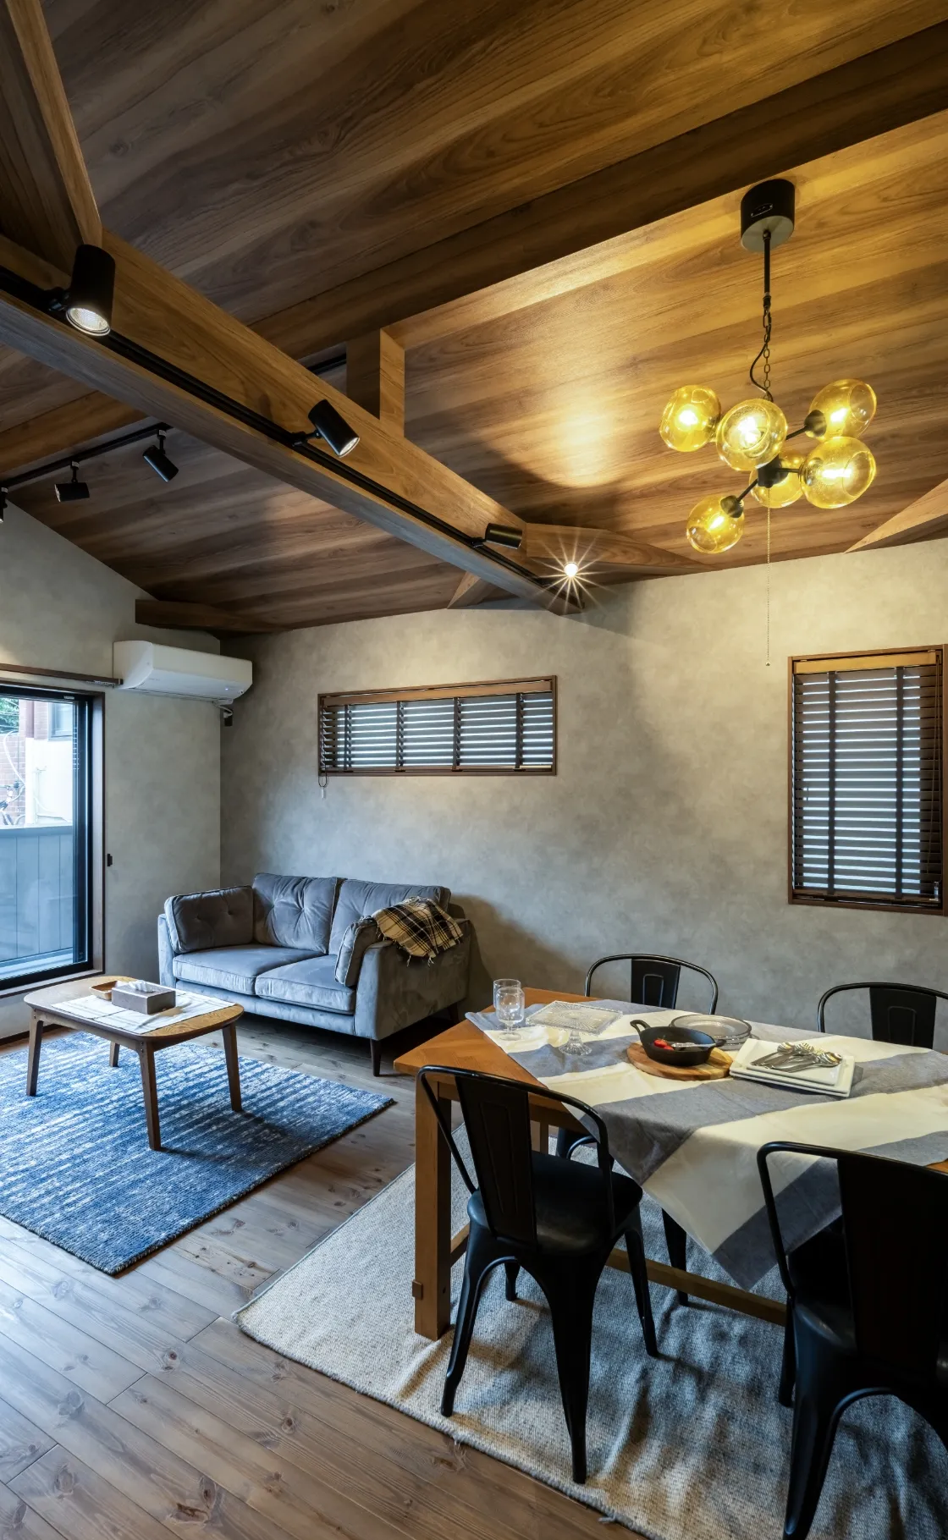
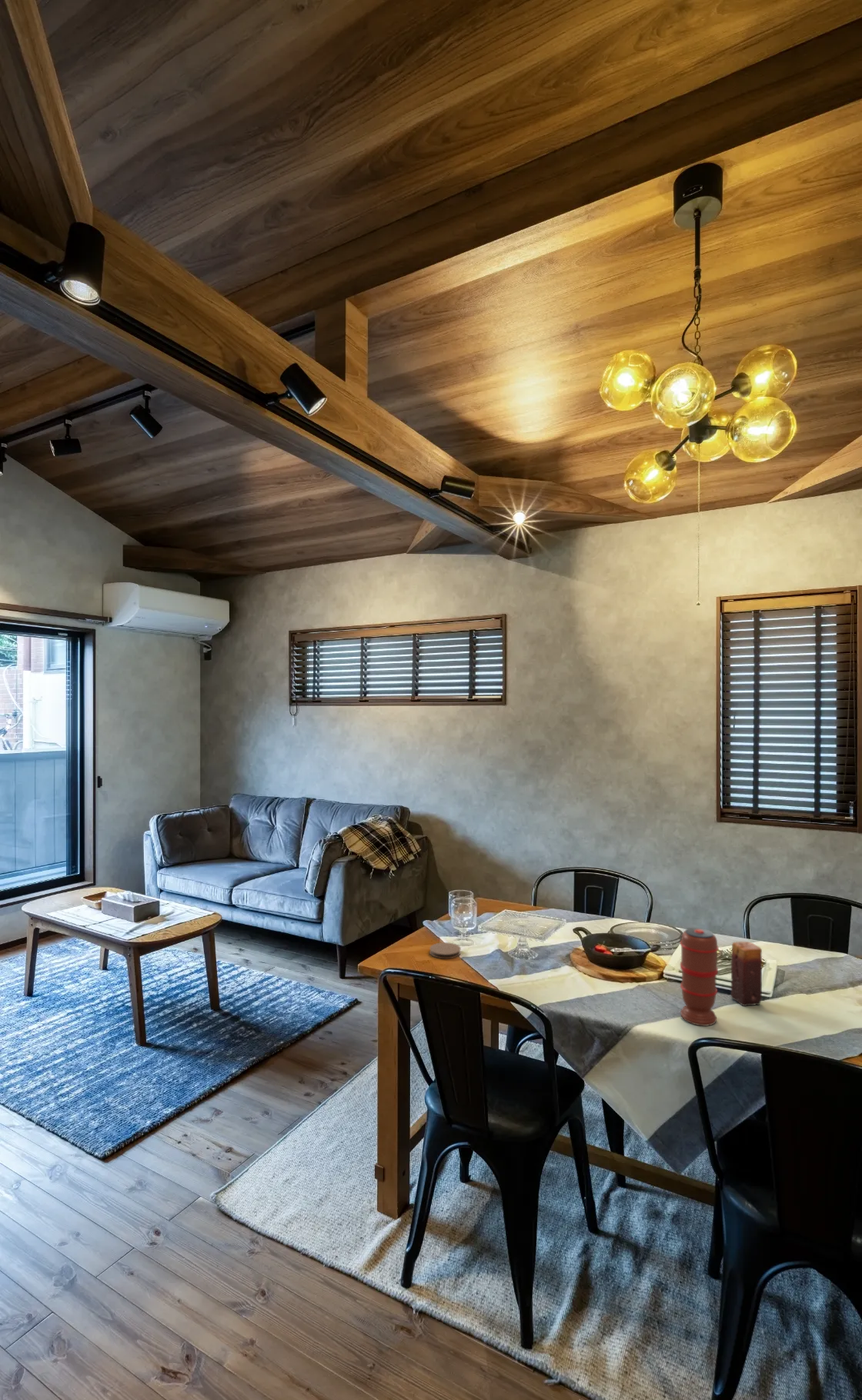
+ candle [730,941,763,1007]
+ coaster [429,942,462,959]
+ spice grinder [680,927,720,1027]
